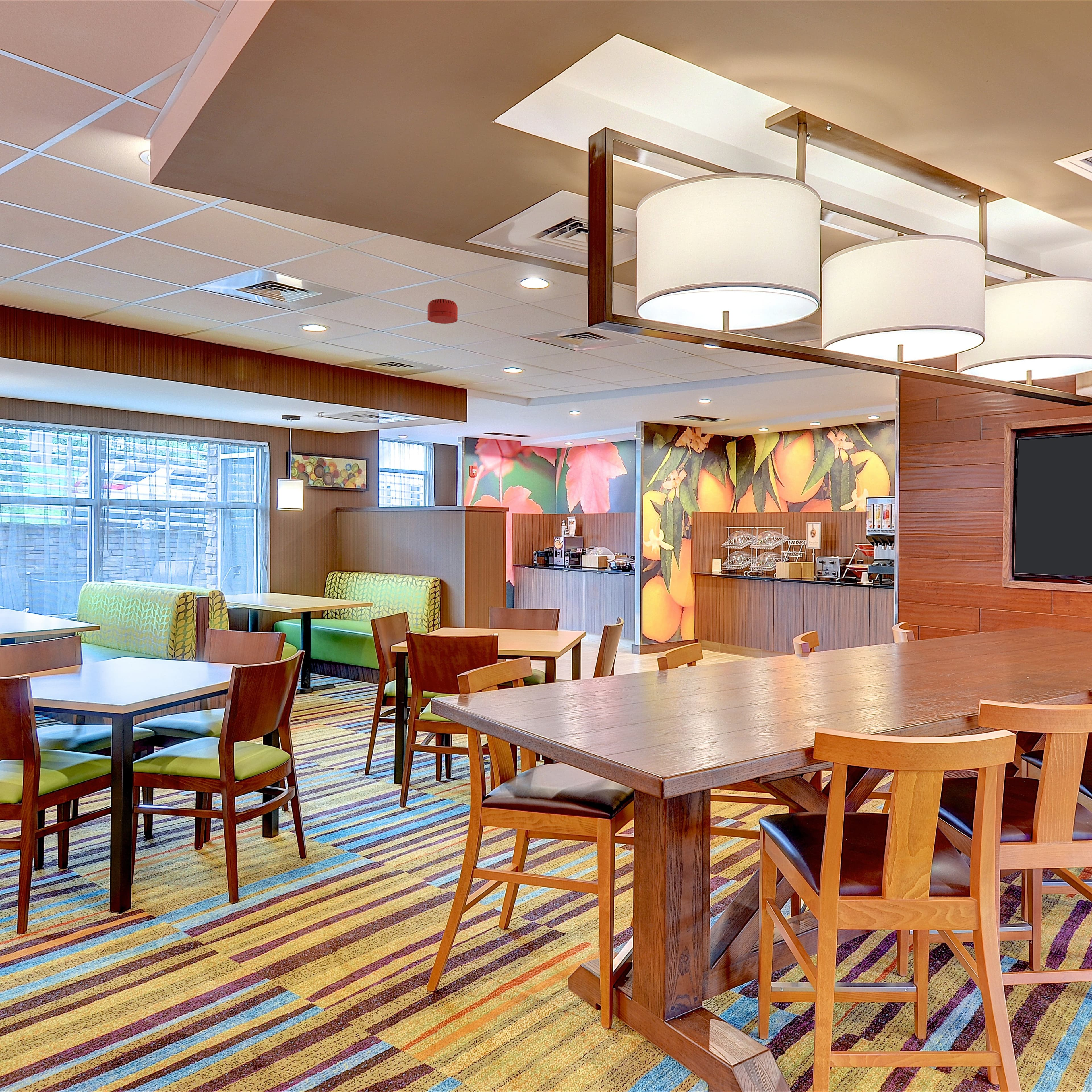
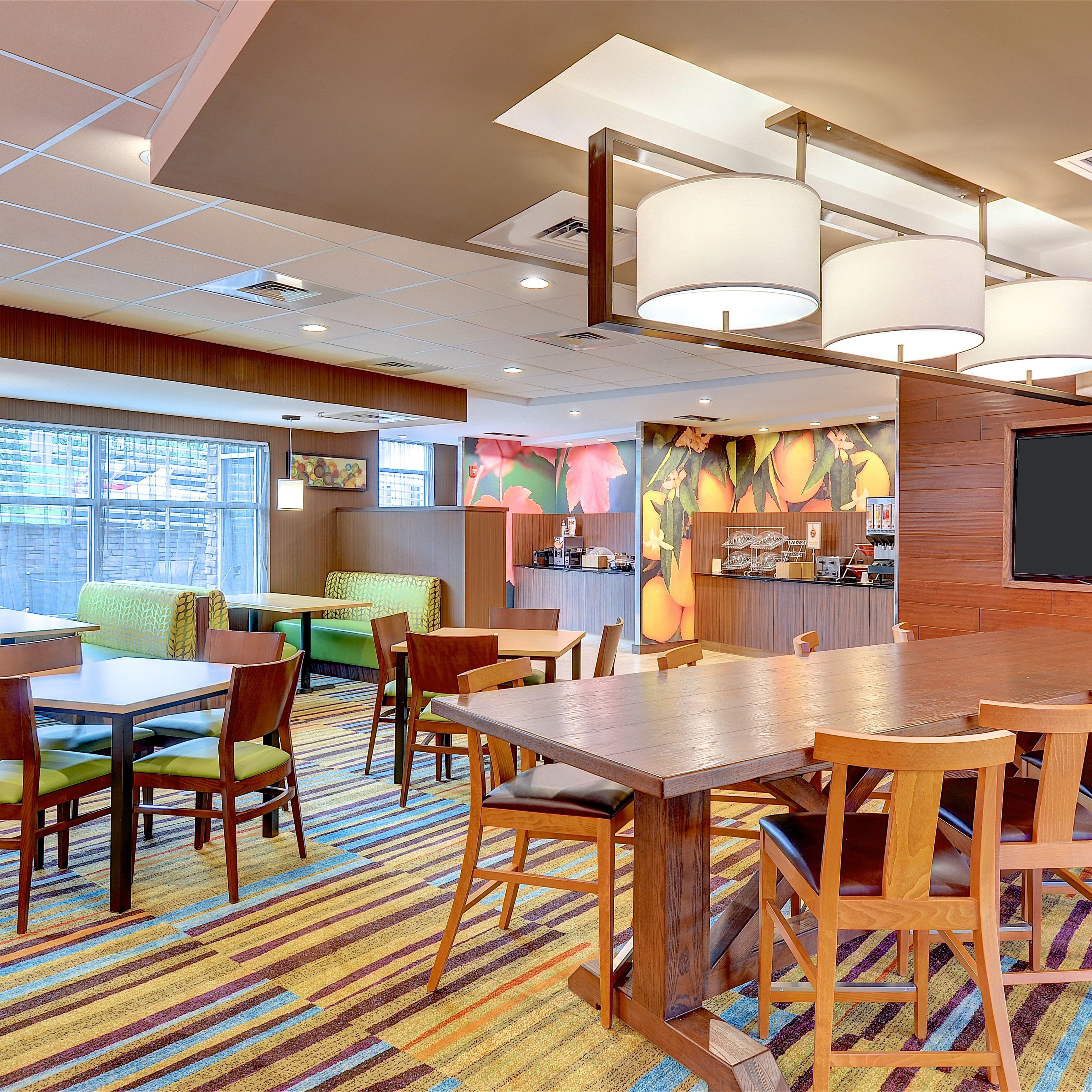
- smoke detector [427,299,458,324]
